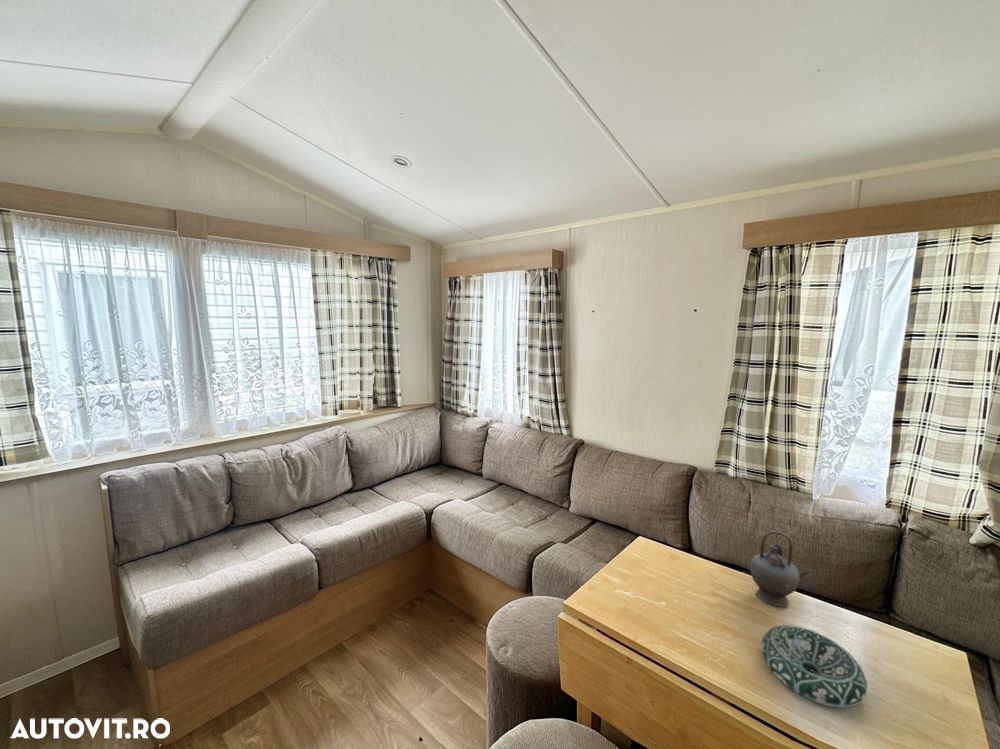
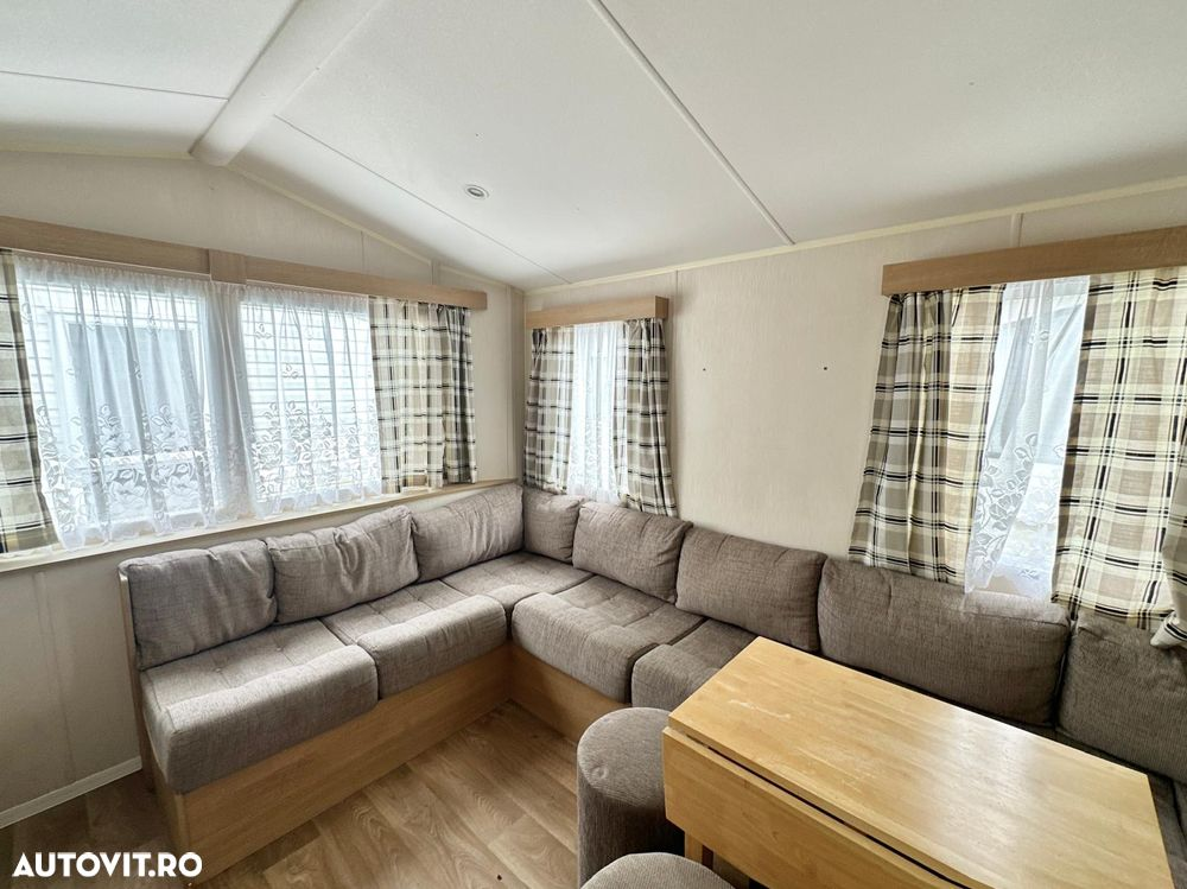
- decorative bowl [761,624,868,709]
- teapot [749,529,814,608]
